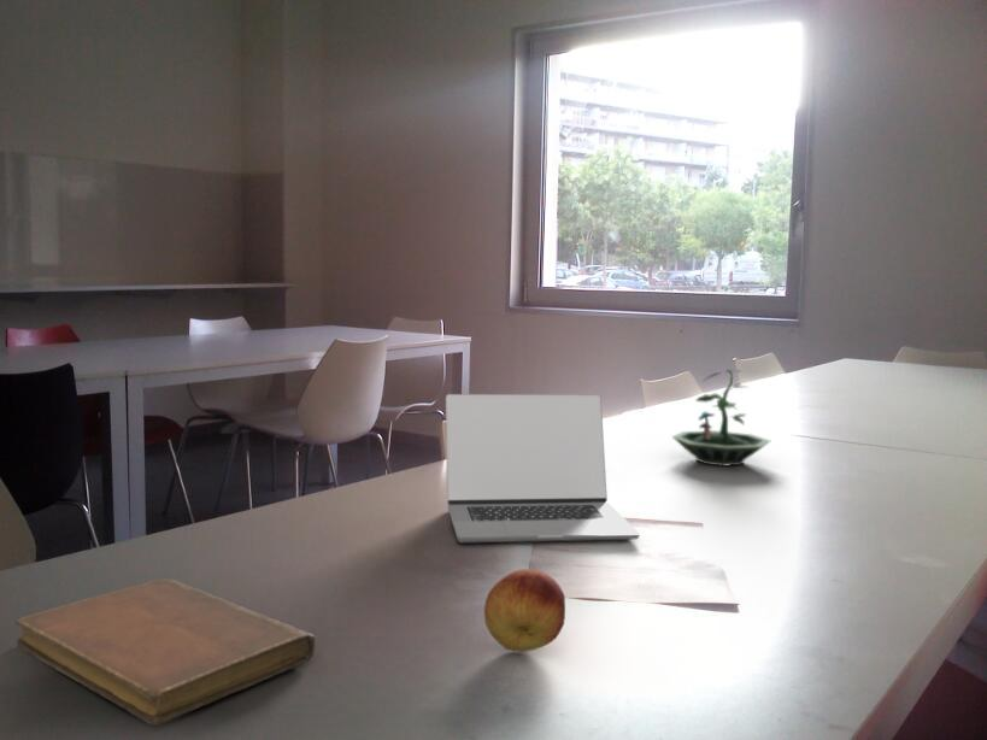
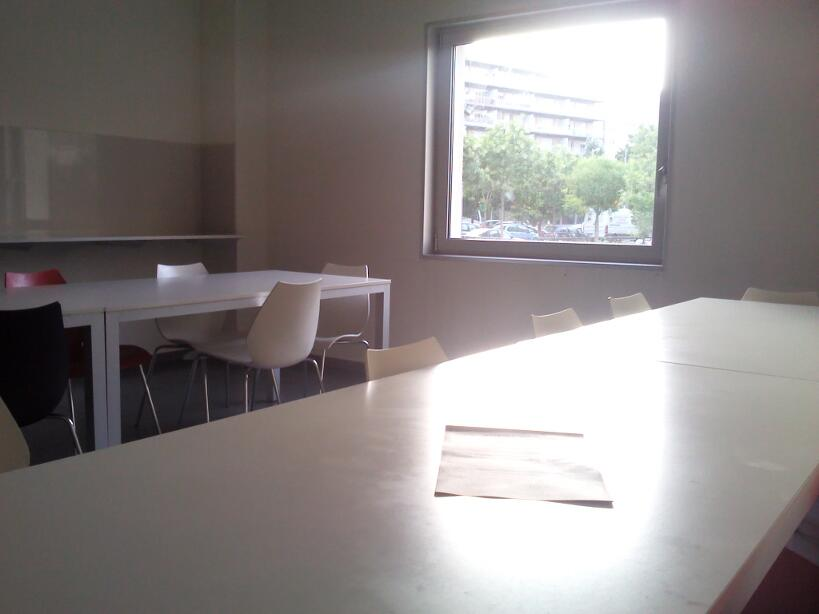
- notebook [14,577,316,727]
- laptop [445,393,641,544]
- terrarium [670,369,771,468]
- fruit [483,568,566,653]
